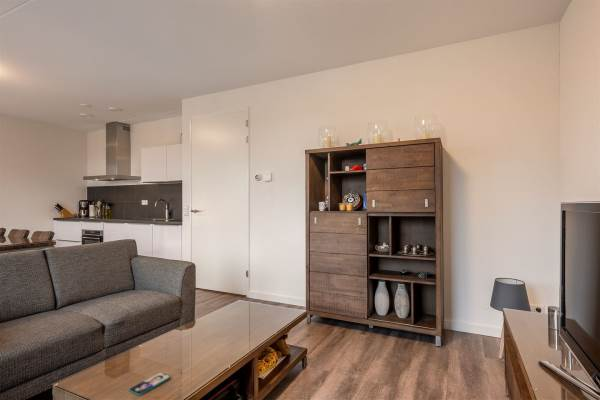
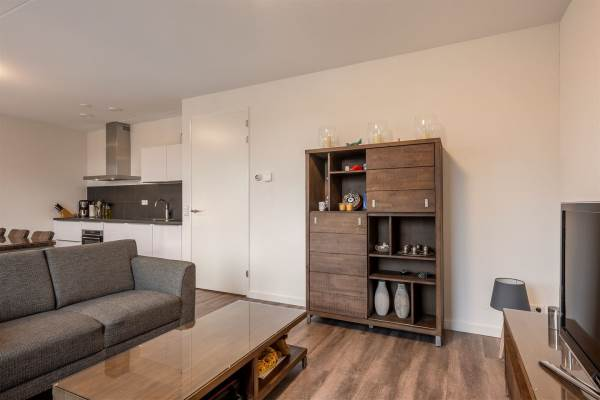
- smartphone [128,372,171,396]
